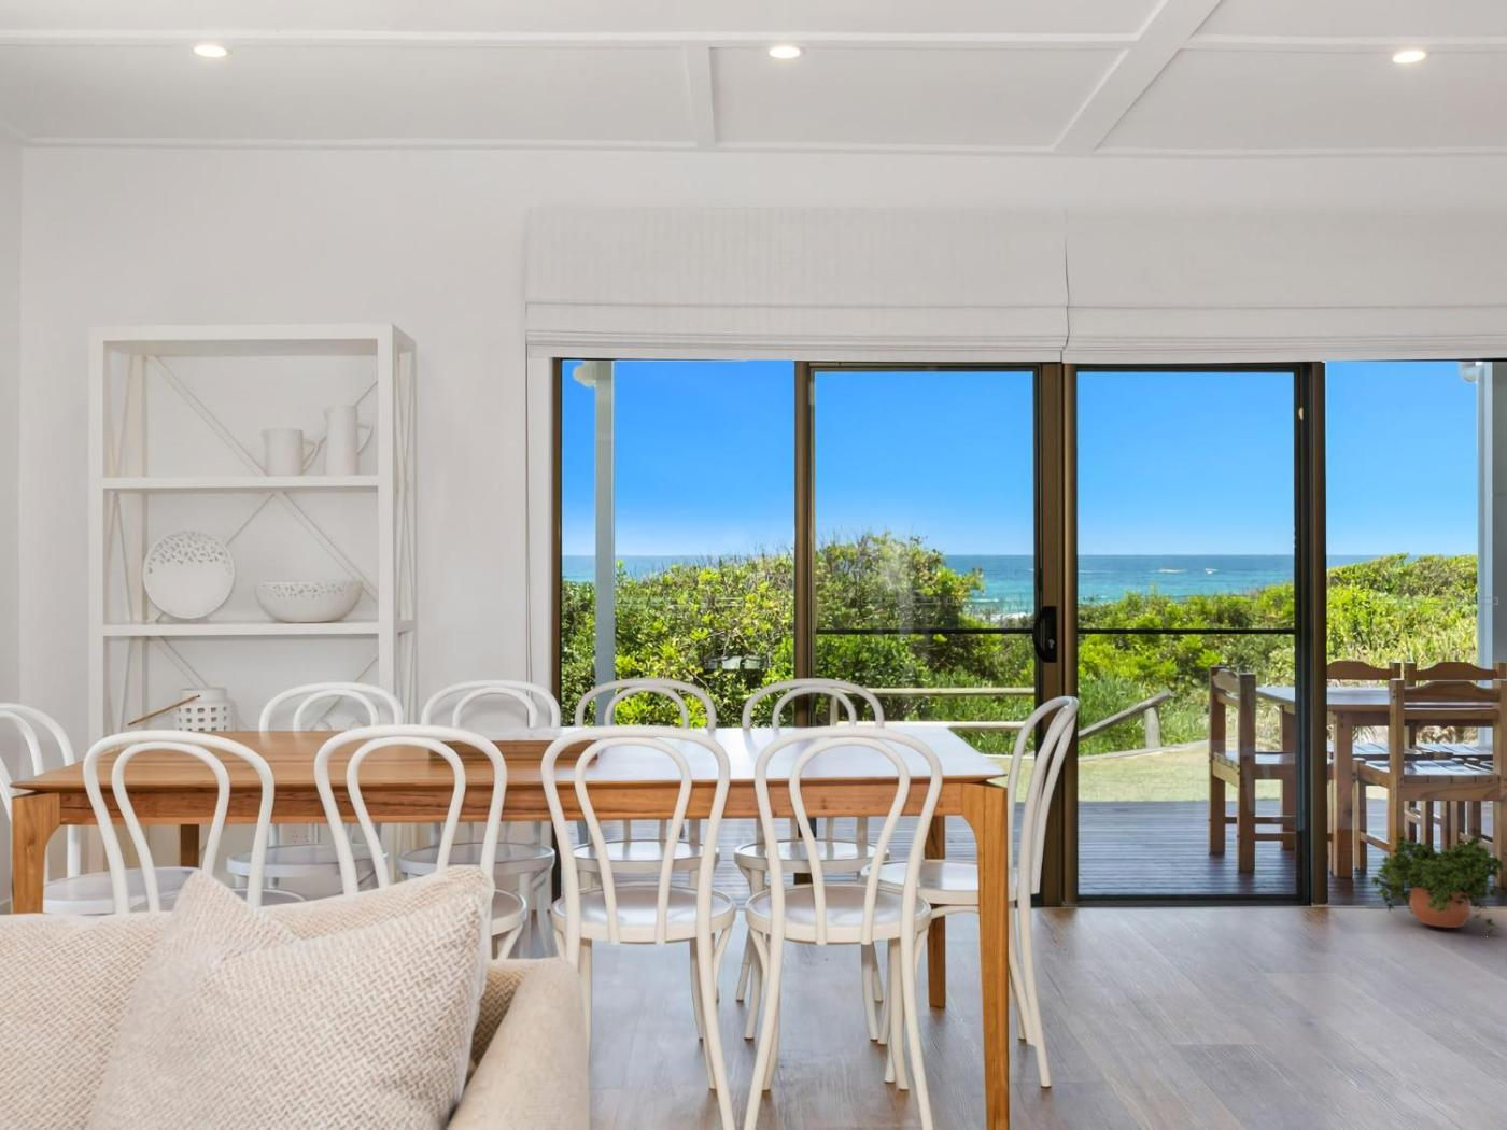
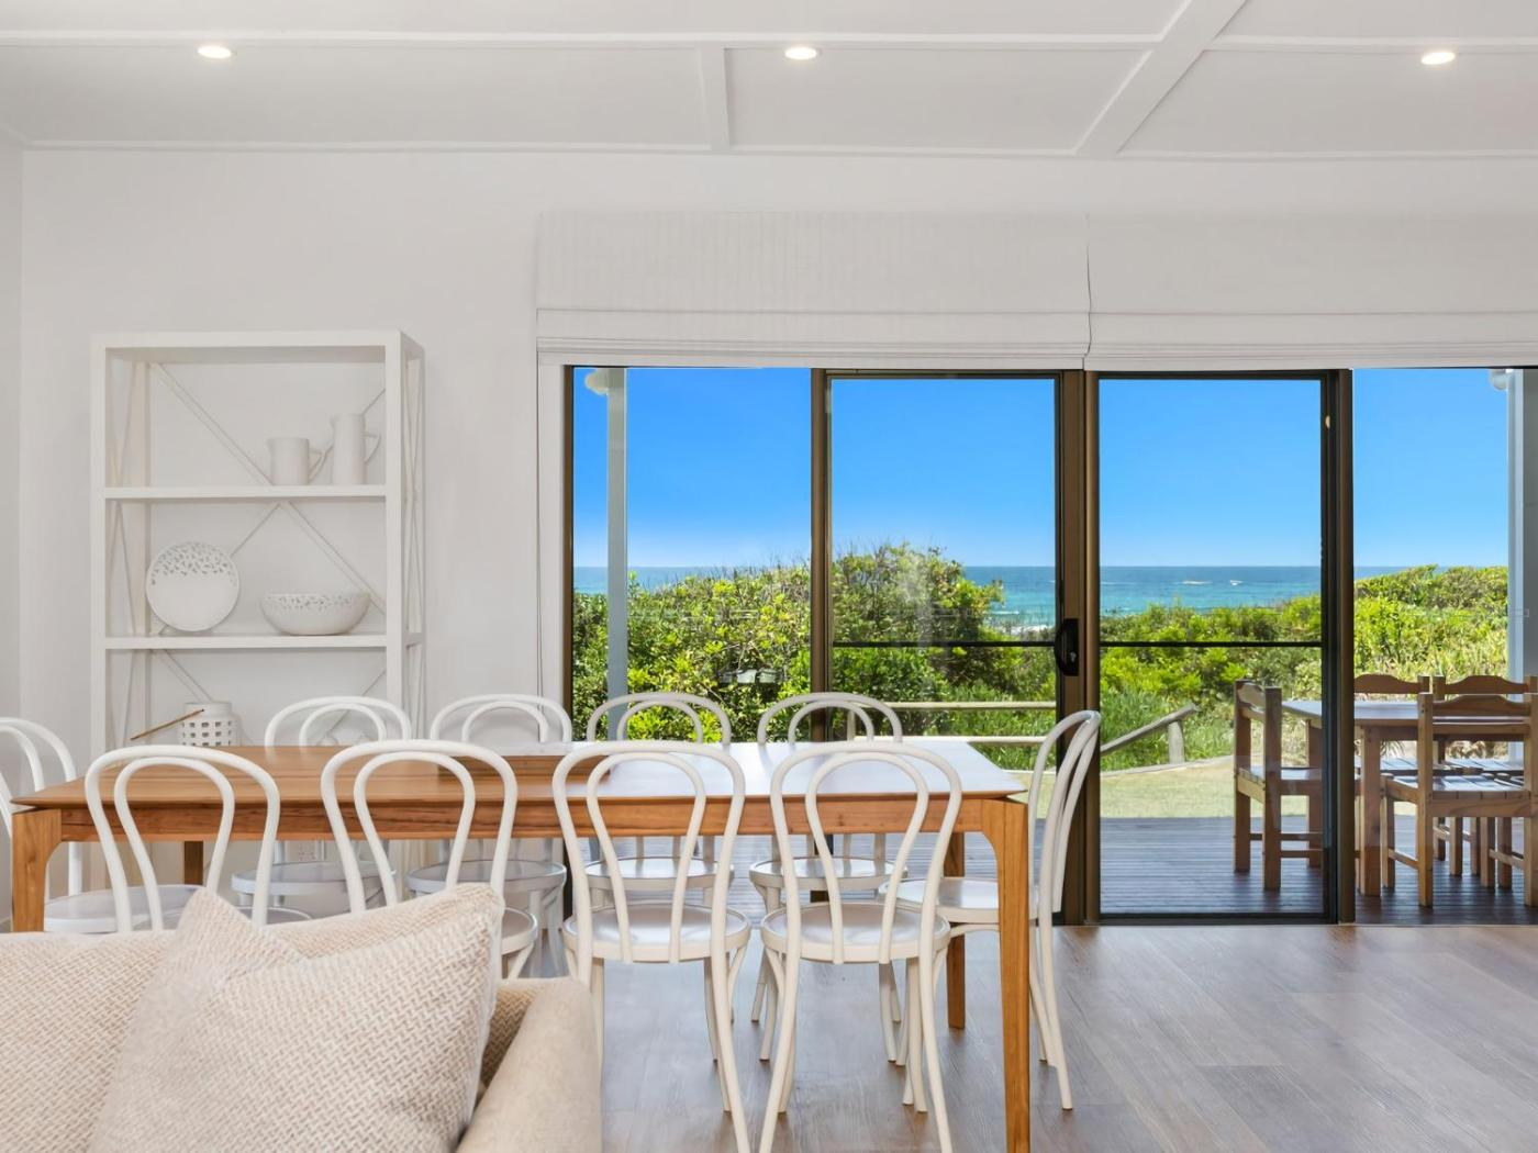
- potted plant [1368,833,1507,935]
